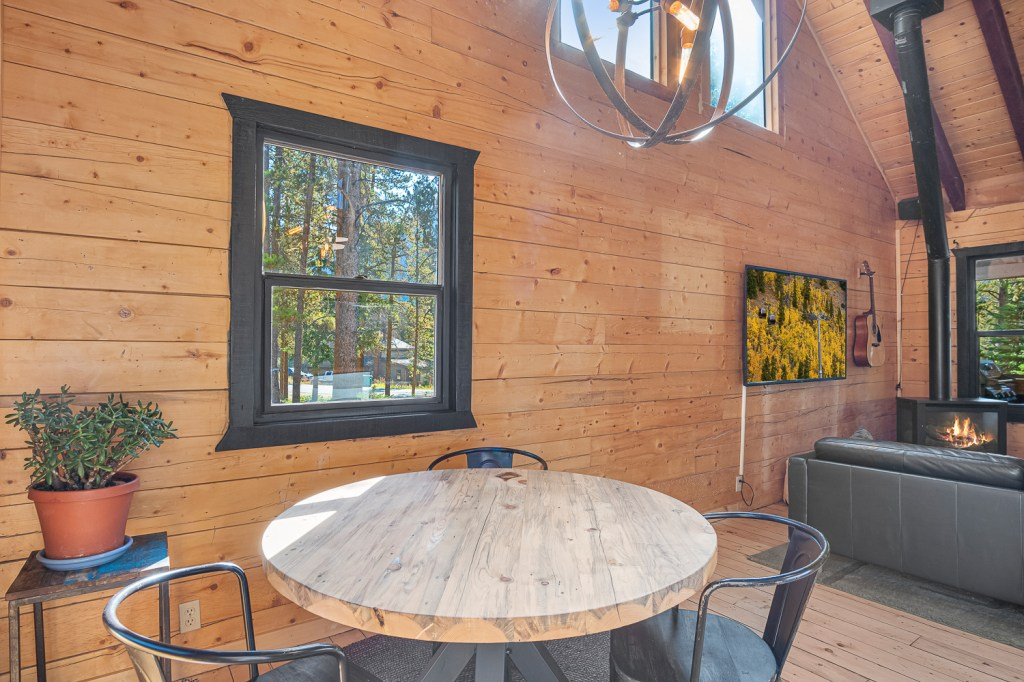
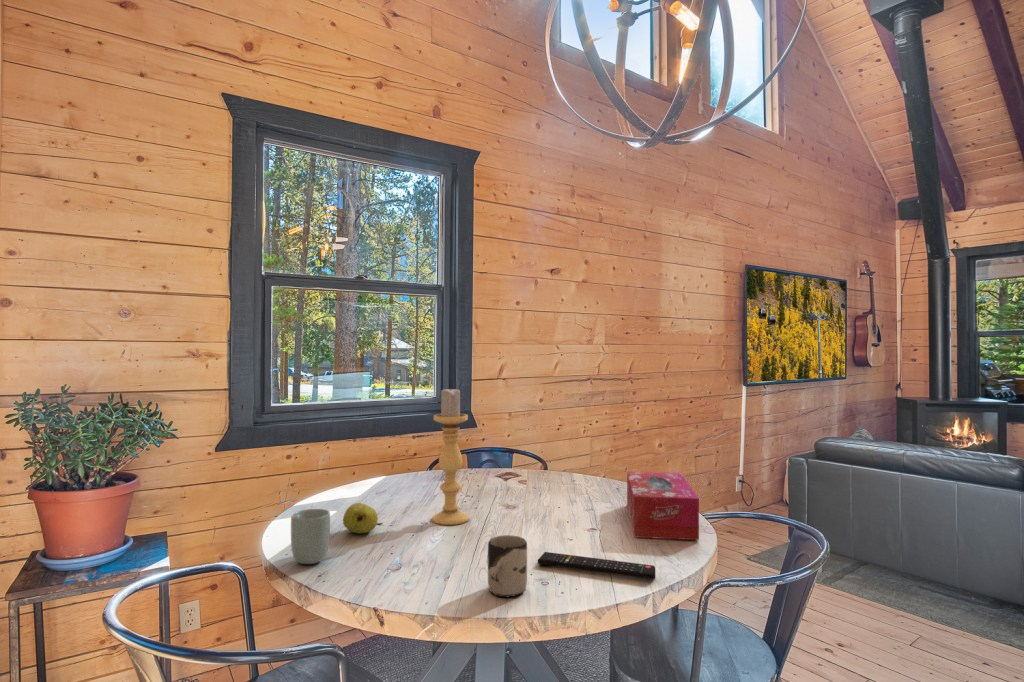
+ fruit [342,502,384,535]
+ tissue box [626,470,700,541]
+ candle holder [431,386,470,526]
+ cup [487,534,528,598]
+ cup [290,508,331,565]
+ remote control [537,551,656,580]
